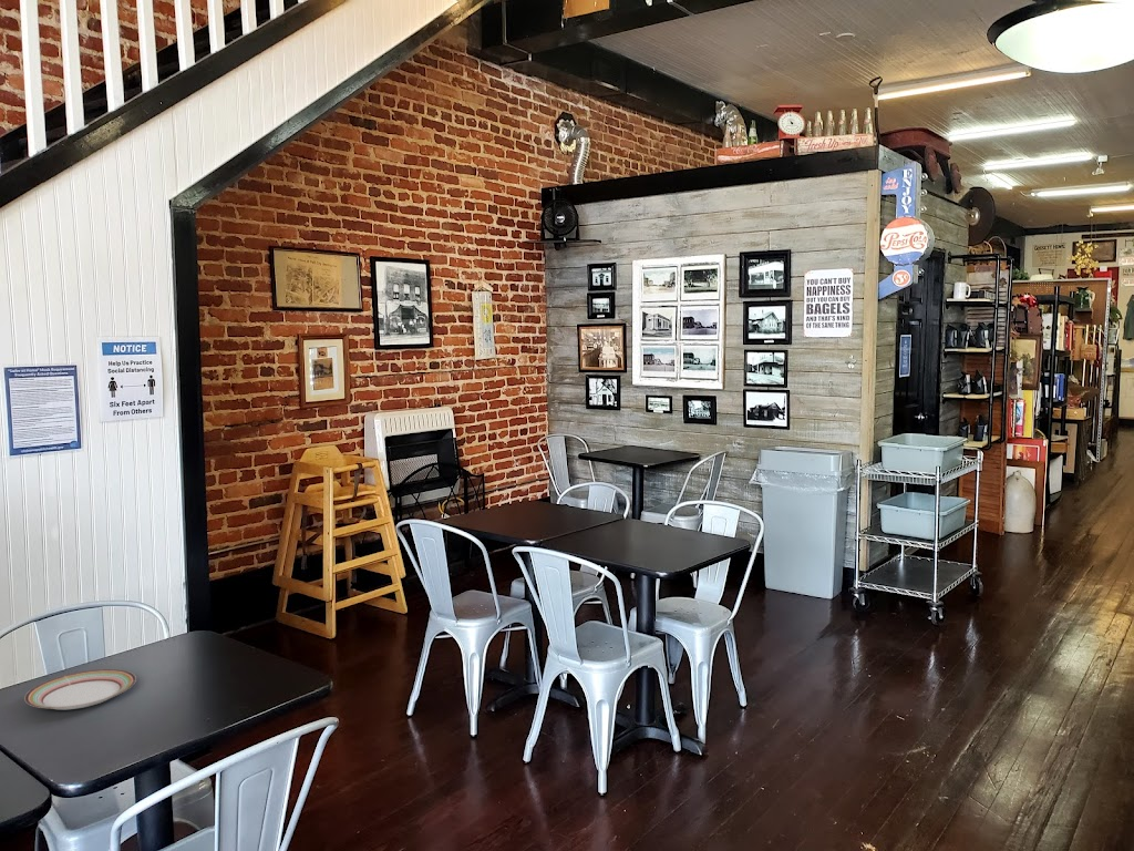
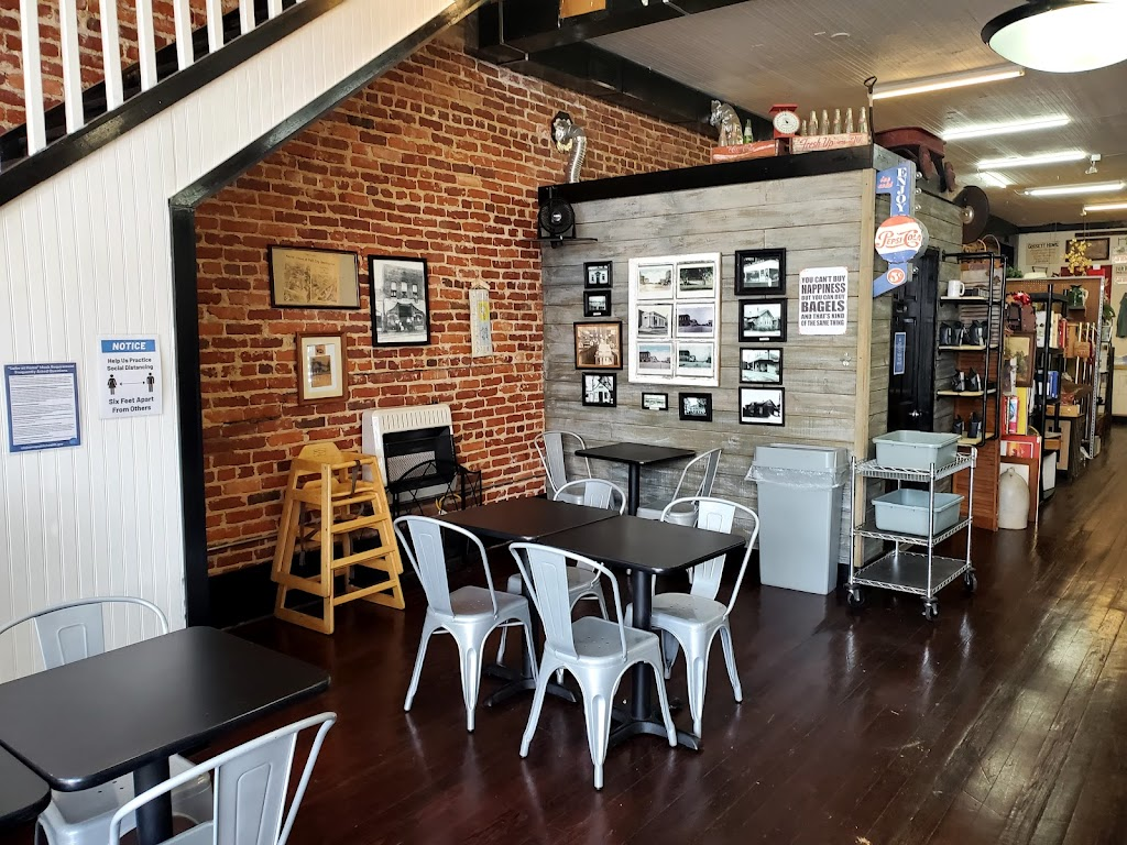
- plate [23,668,137,710]
